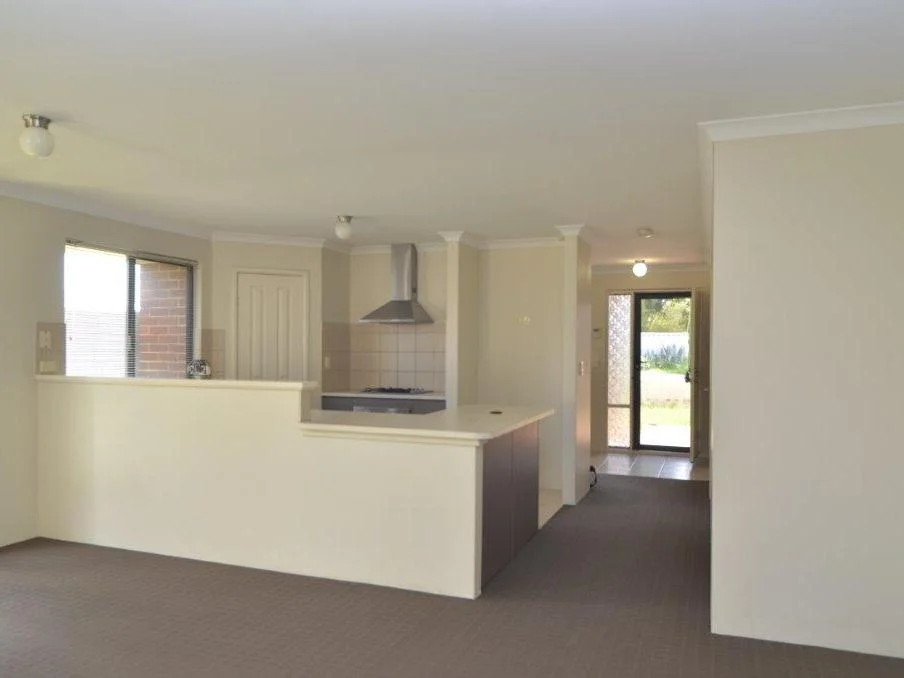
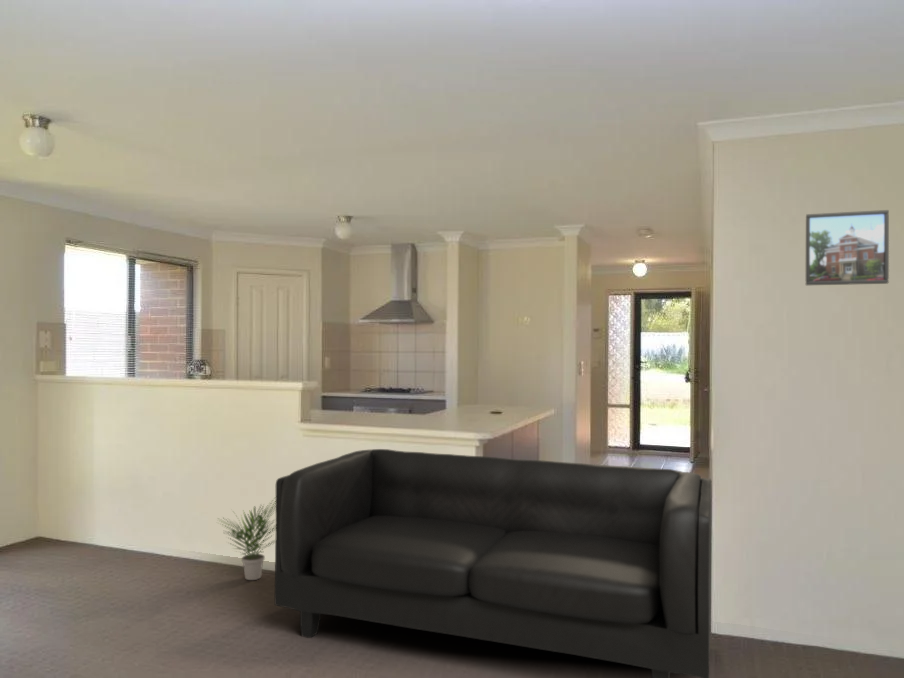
+ potted plant [215,496,276,581]
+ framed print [805,209,890,286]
+ sofa [274,448,712,678]
